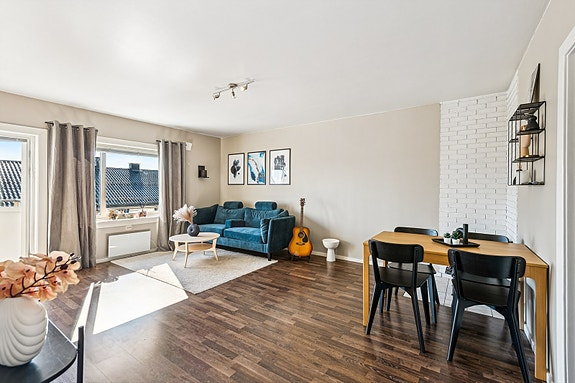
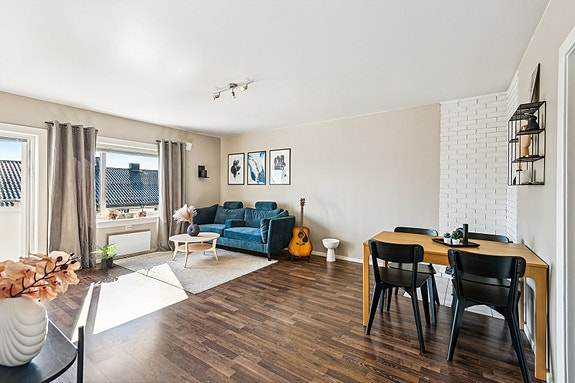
+ potted plant [91,242,118,269]
